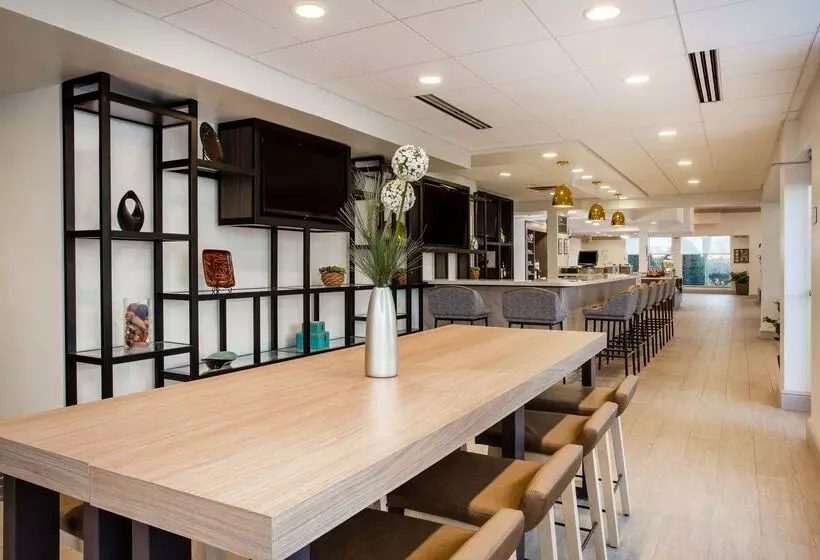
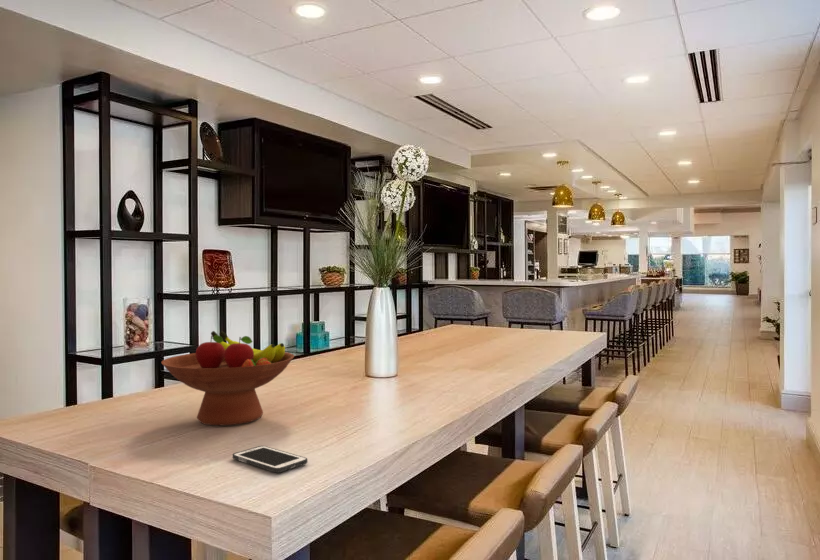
+ cell phone [232,445,309,474]
+ fruit bowl [160,330,295,426]
